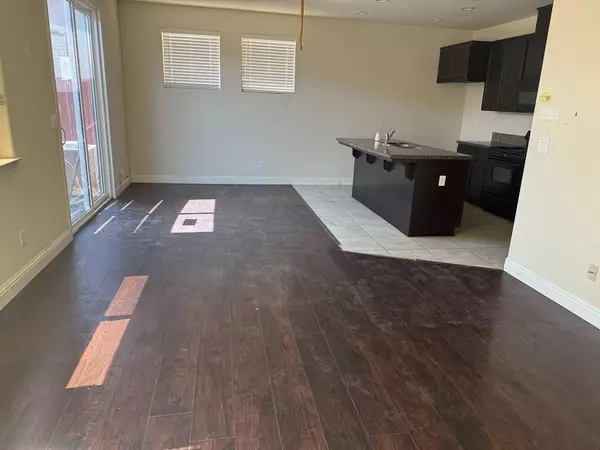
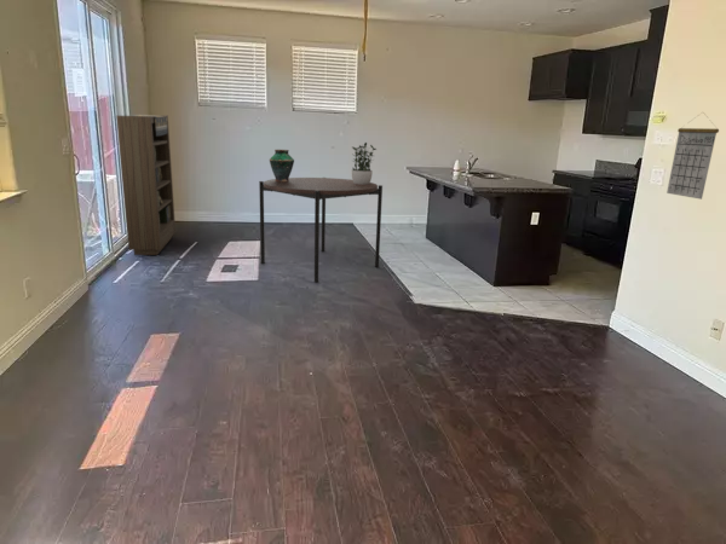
+ bookcase [115,114,177,256]
+ vase [269,149,295,181]
+ potted plant [351,141,378,185]
+ dining table [258,176,384,284]
+ calendar [666,112,720,201]
